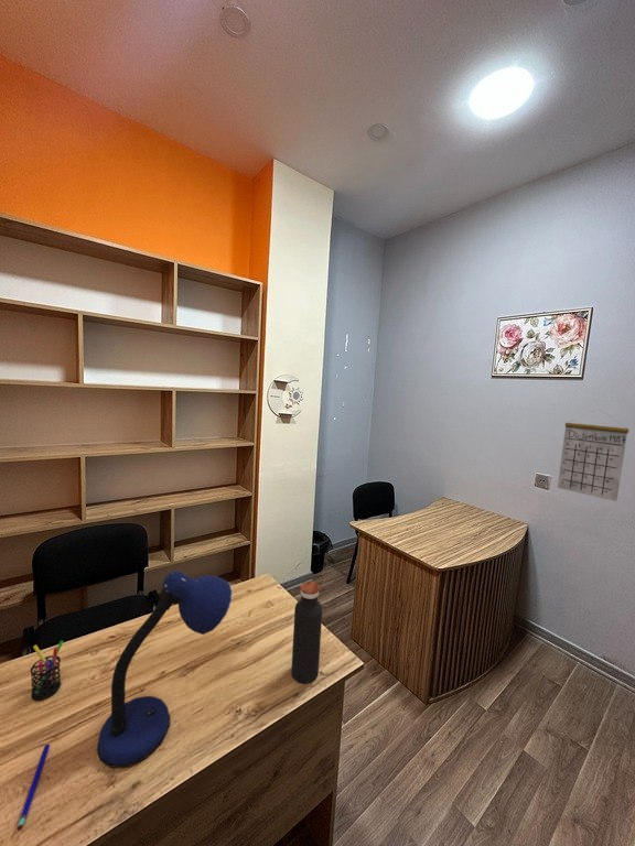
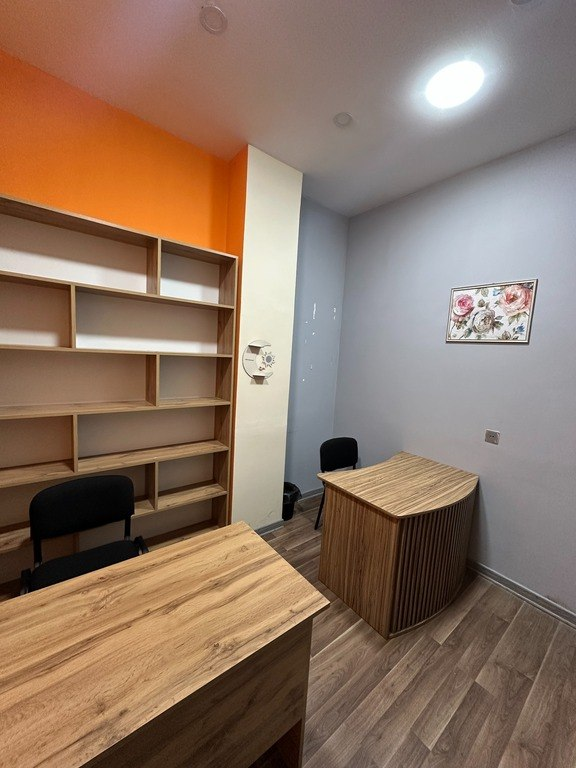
- calendar [557,409,629,502]
- pen [17,744,51,832]
- water bottle [290,581,323,684]
- pen holder [30,640,65,702]
- desk lamp [96,571,234,769]
